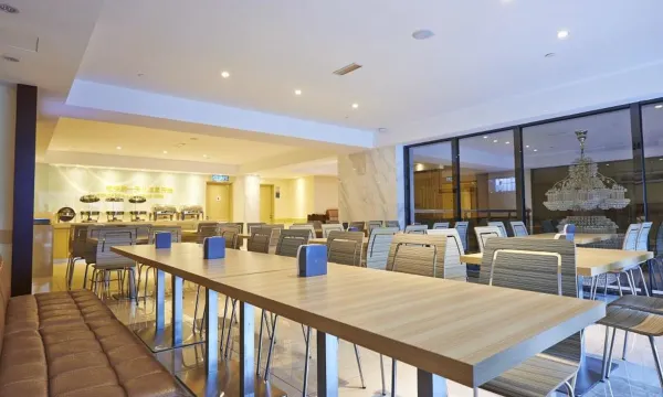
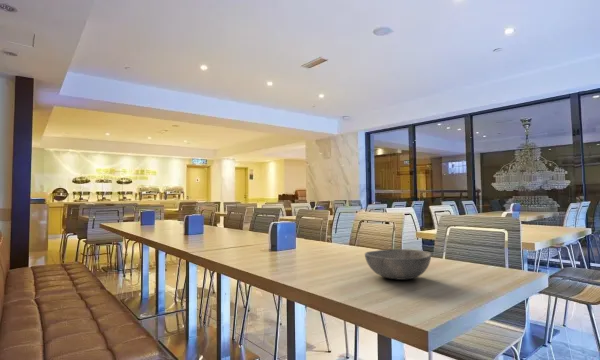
+ bowl [364,248,432,281]
